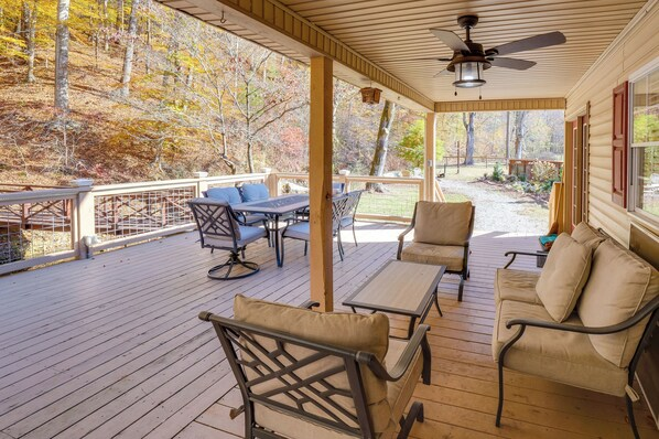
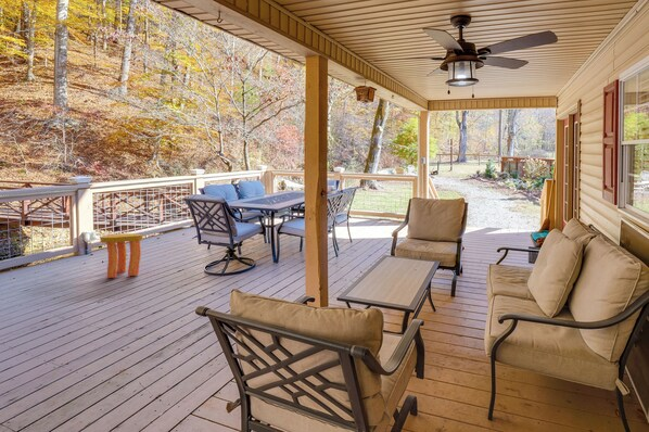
+ stool [99,232,143,279]
